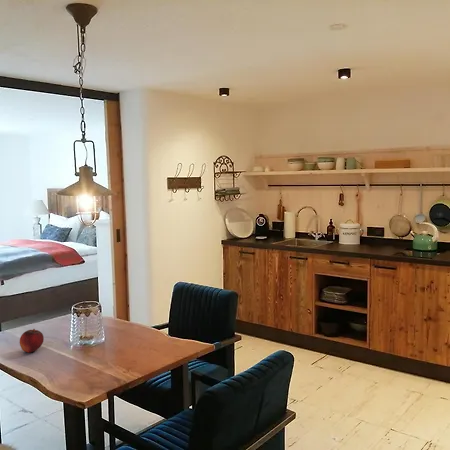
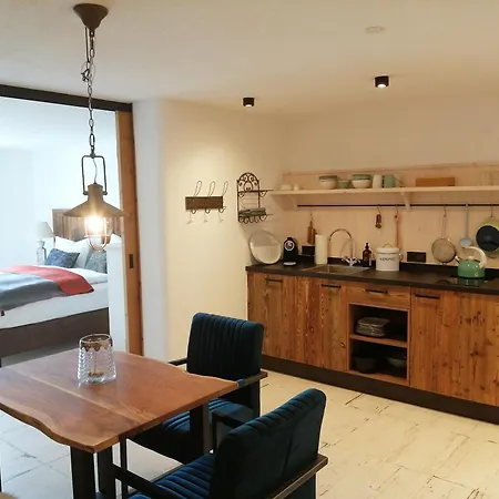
- fruit [19,328,45,354]
